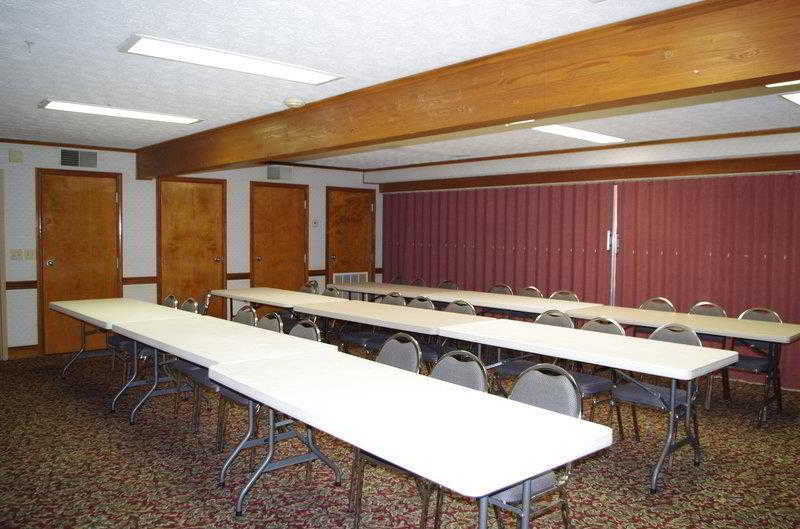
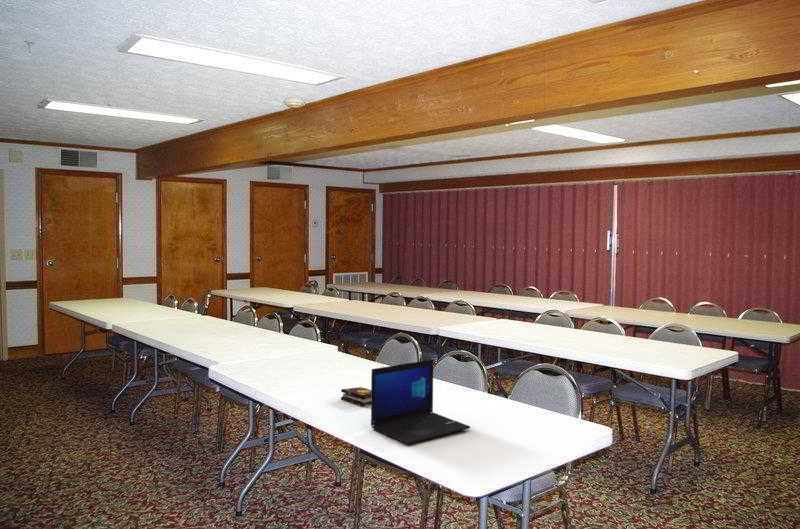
+ book [340,386,371,407]
+ laptop [370,359,471,445]
